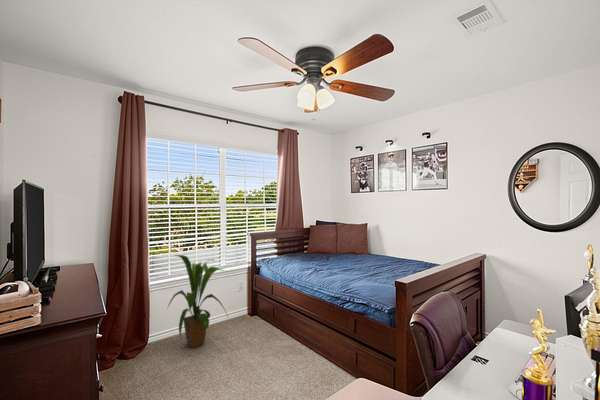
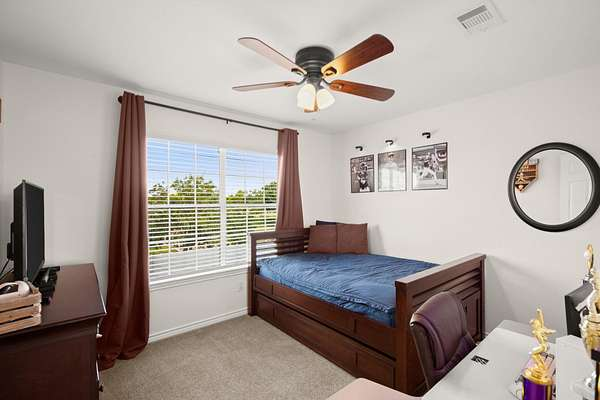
- house plant [166,254,230,349]
